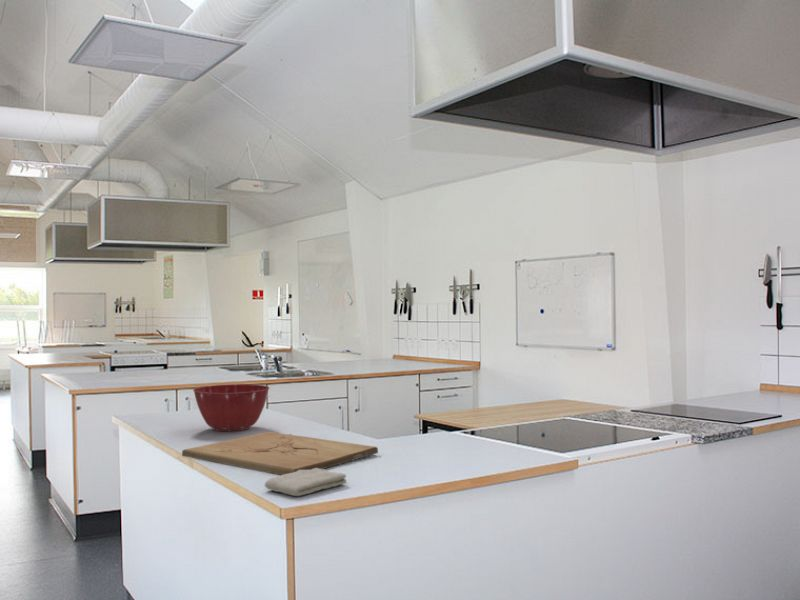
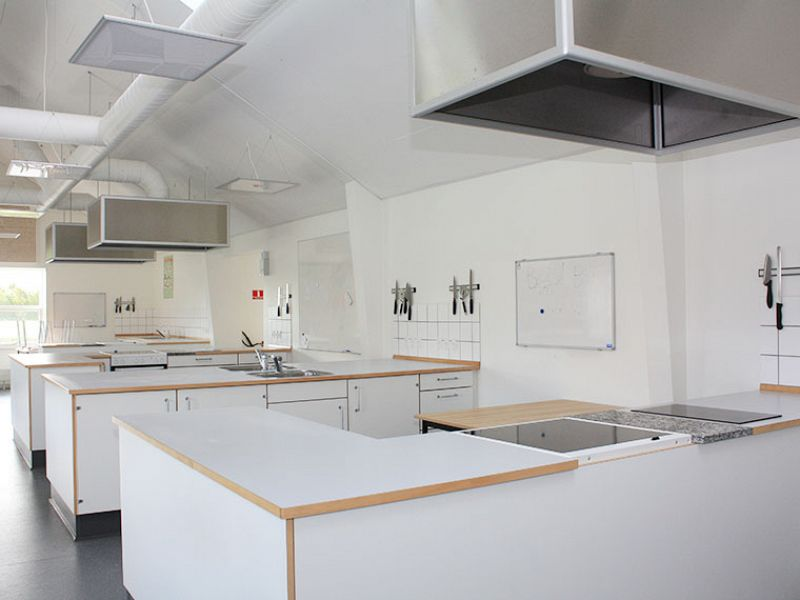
- washcloth [264,468,348,497]
- cutting board [181,431,379,476]
- mixing bowl [192,383,271,432]
